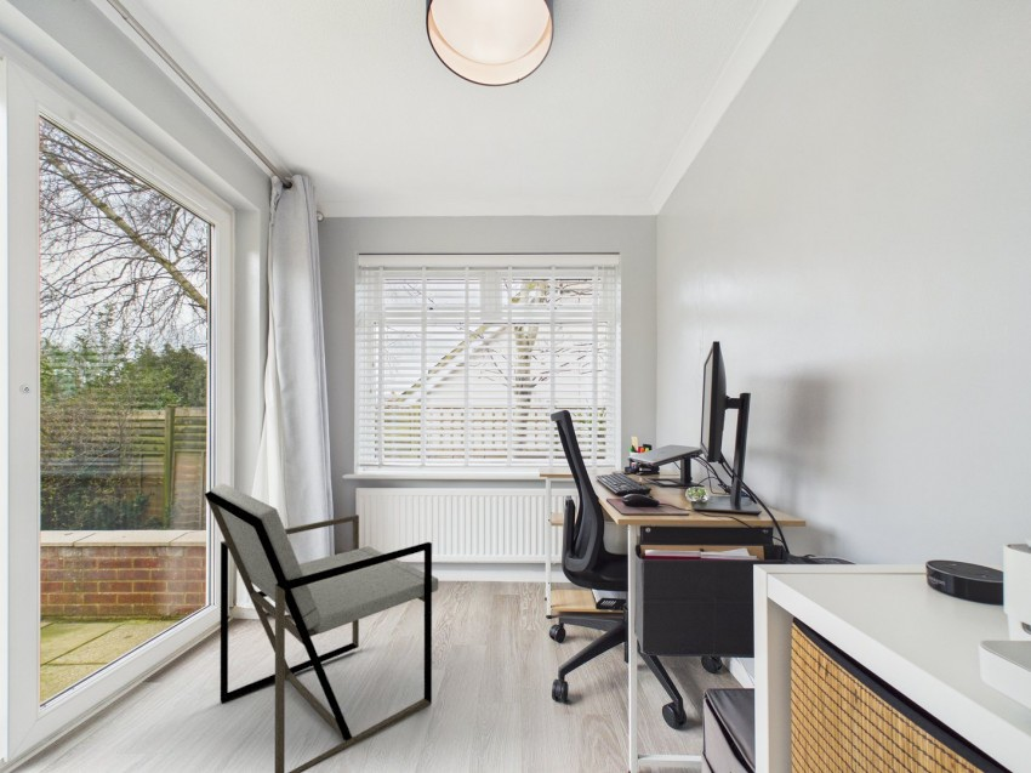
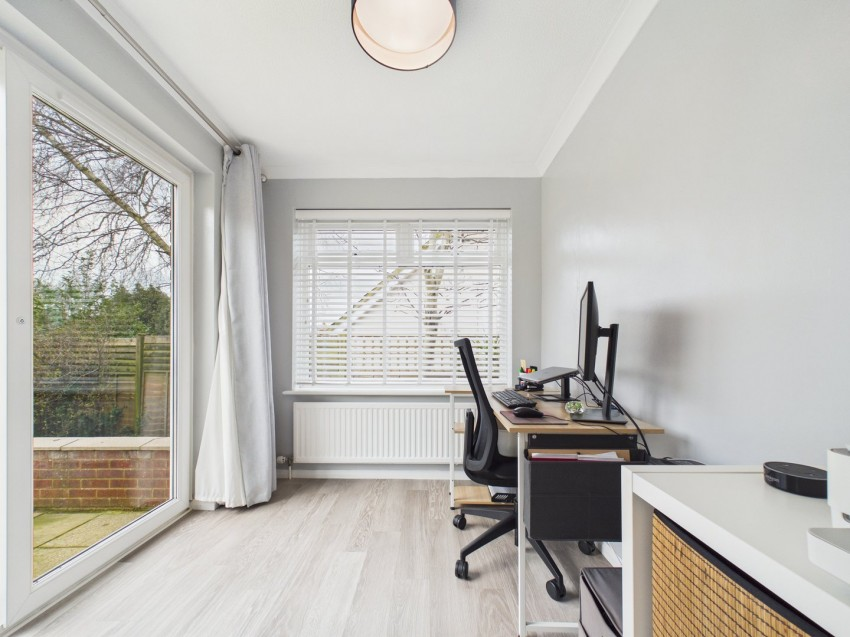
- armchair [204,483,439,773]
